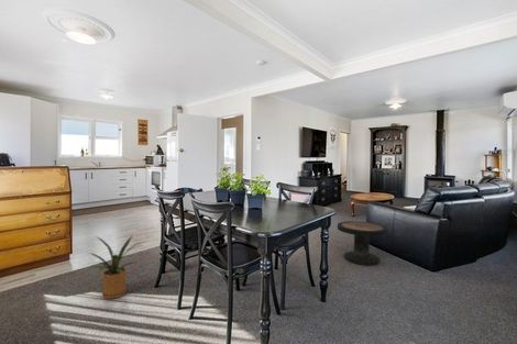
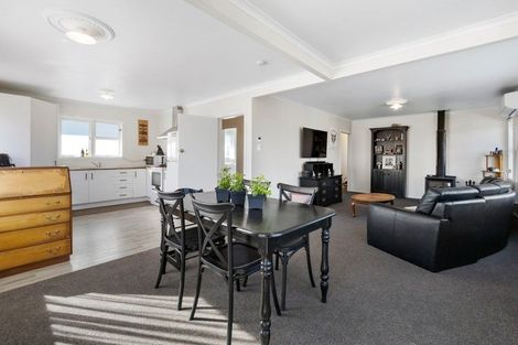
- house plant [84,234,147,300]
- side table [337,220,388,266]
